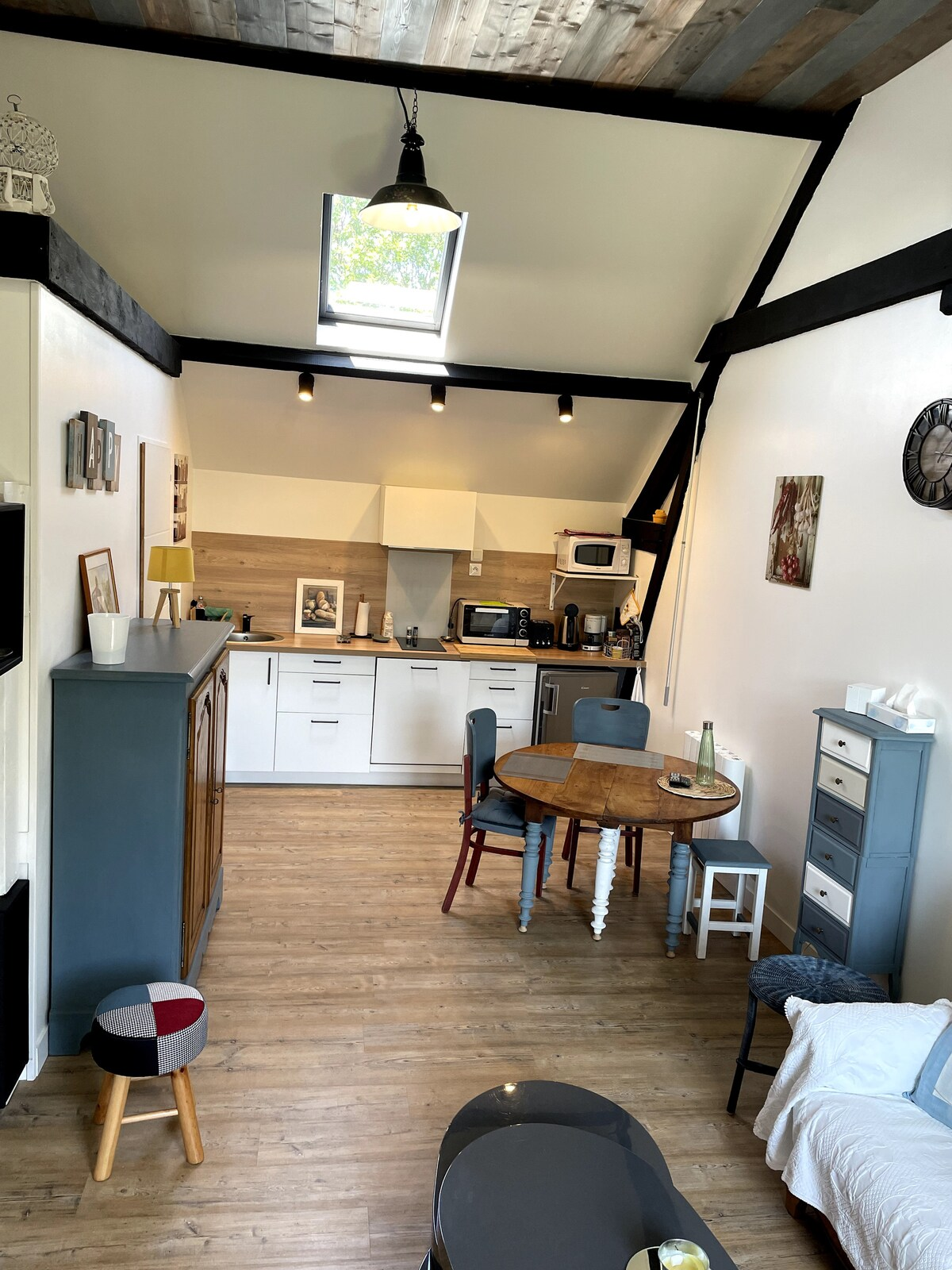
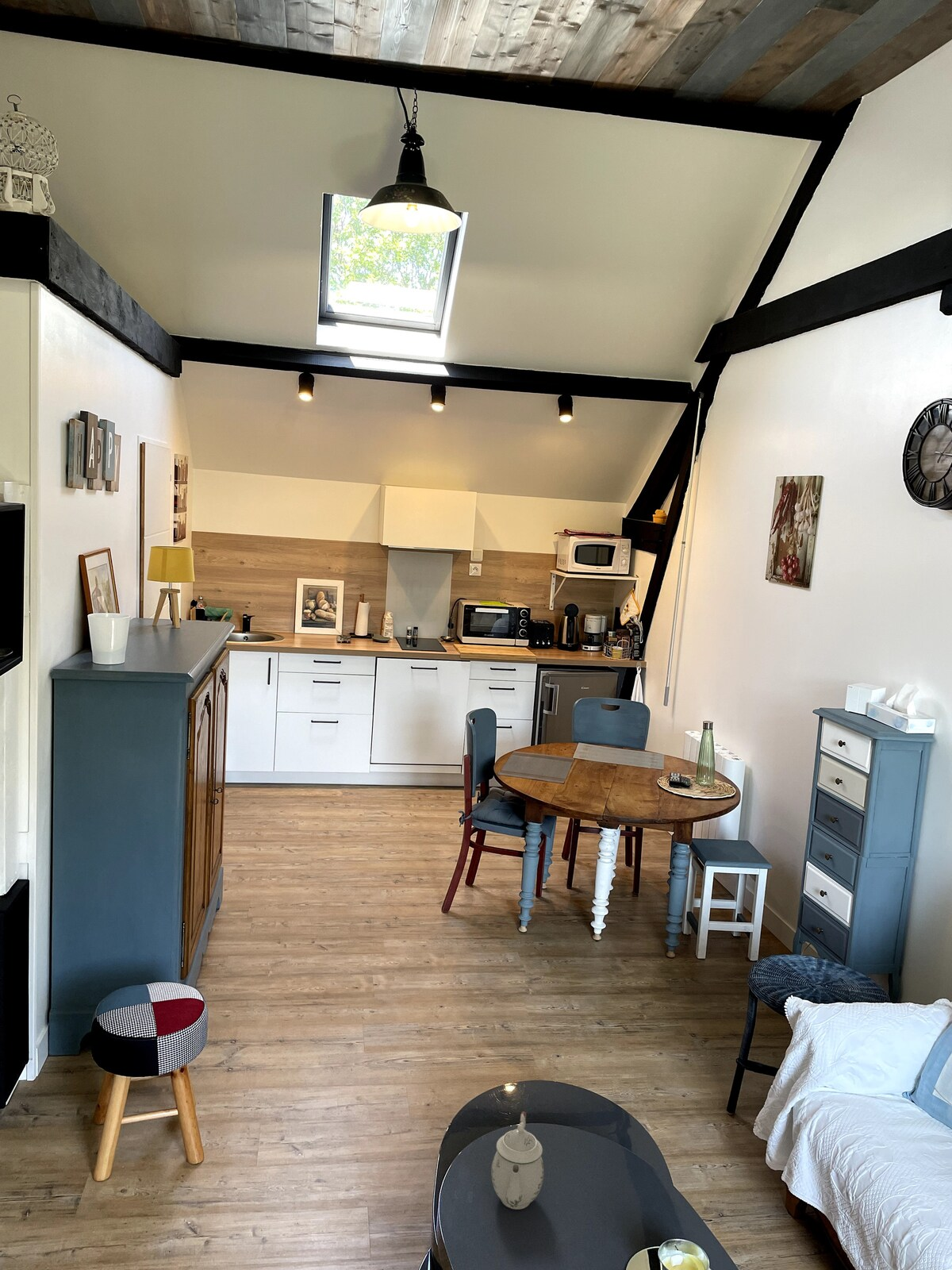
+ teapot [490,1110,545,1210]
